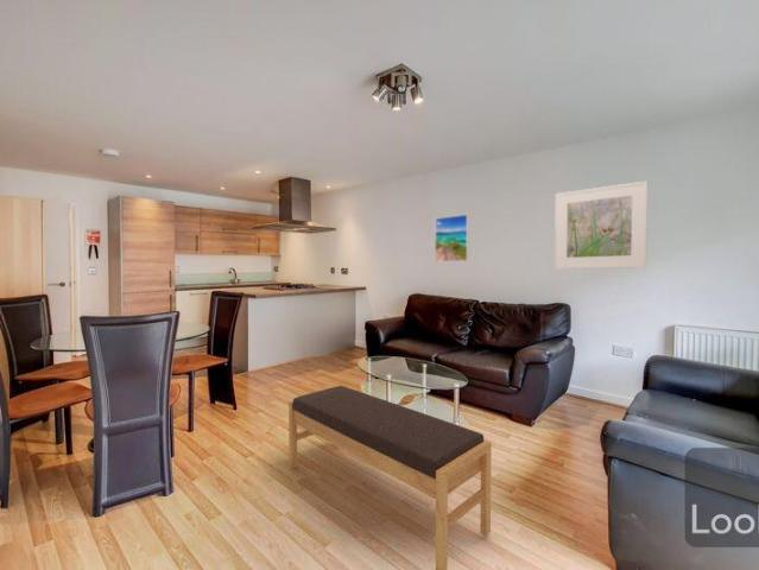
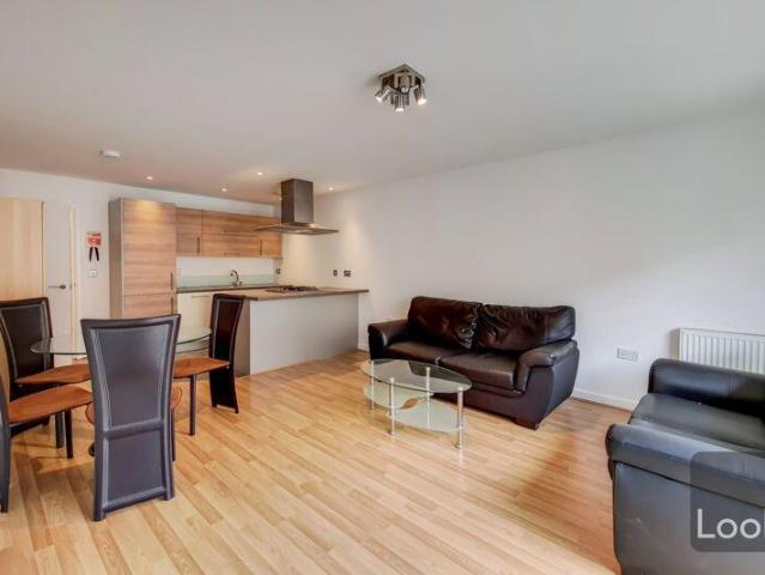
- bench [287,385,493,570]
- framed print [554,179,649,270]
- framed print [434,214,469,262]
